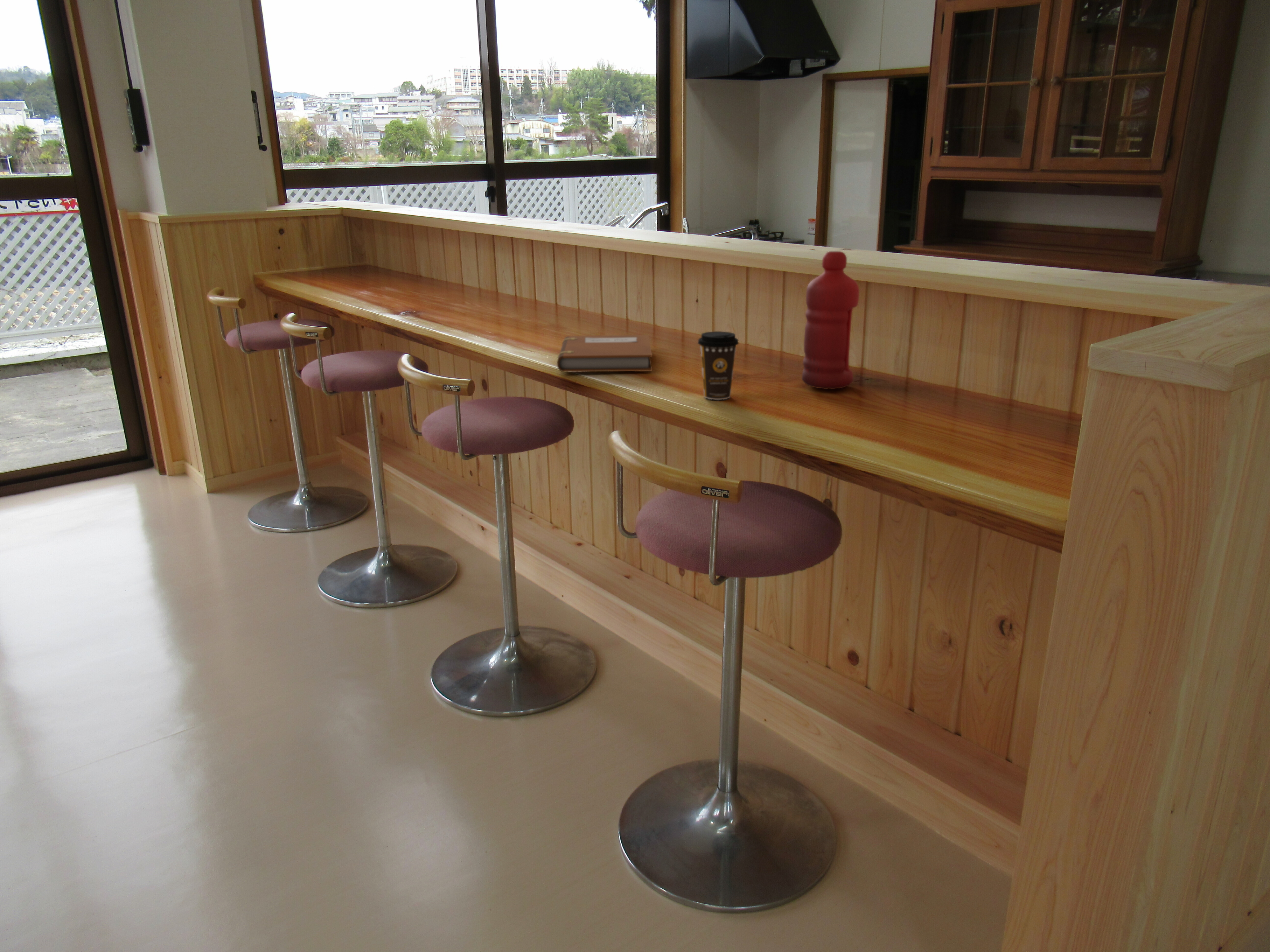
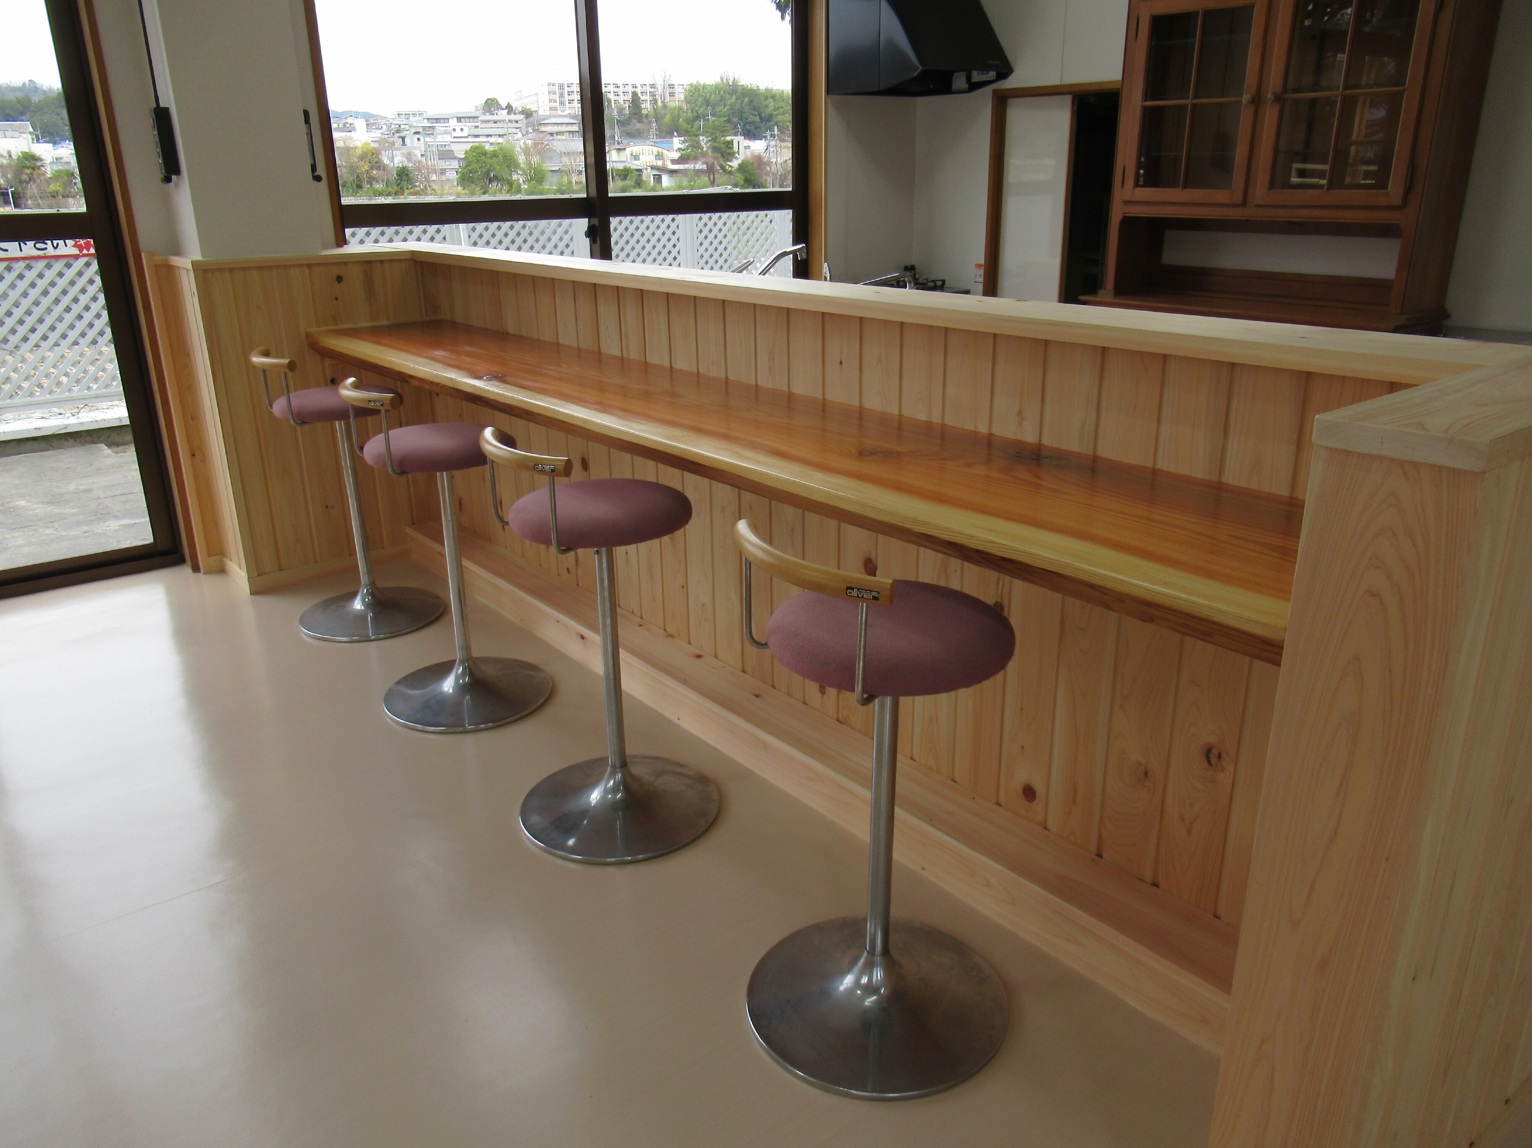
- notebook [557,335,652,372]
- water bottle [802,251,859,389]
- coffee cup [697,331,739,400]
